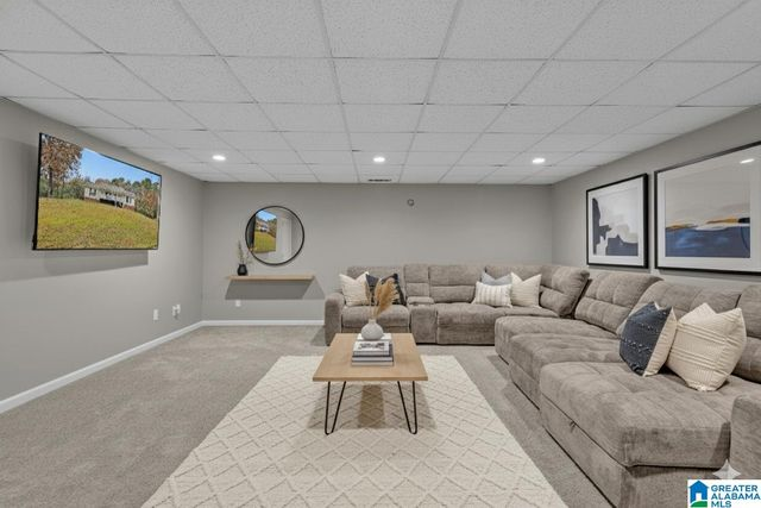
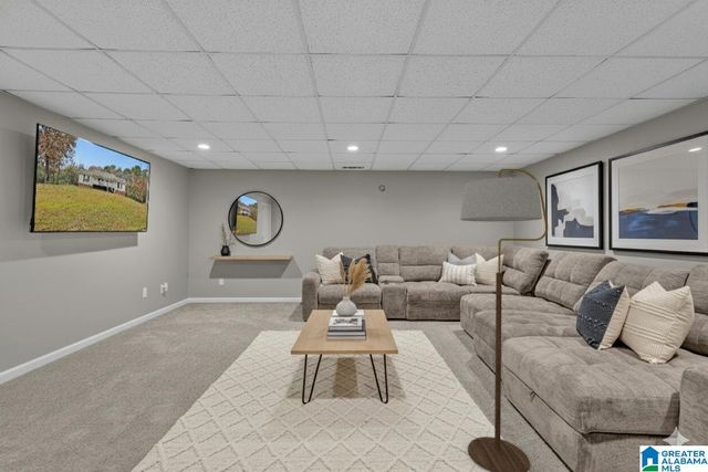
+ floor lamp [459,168,549,472]
